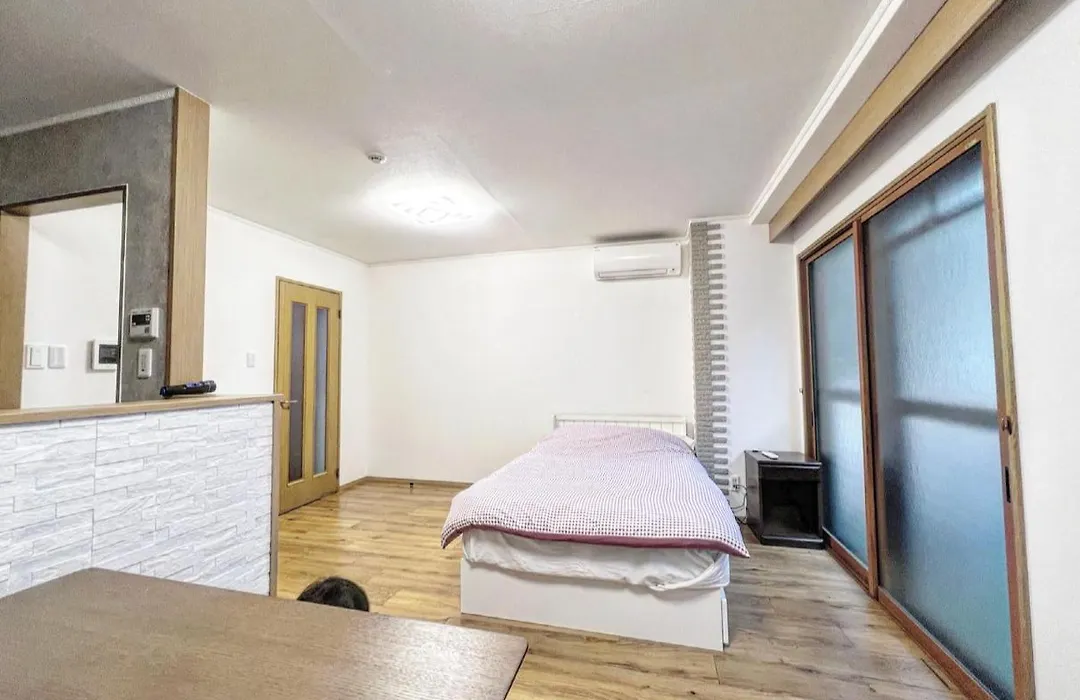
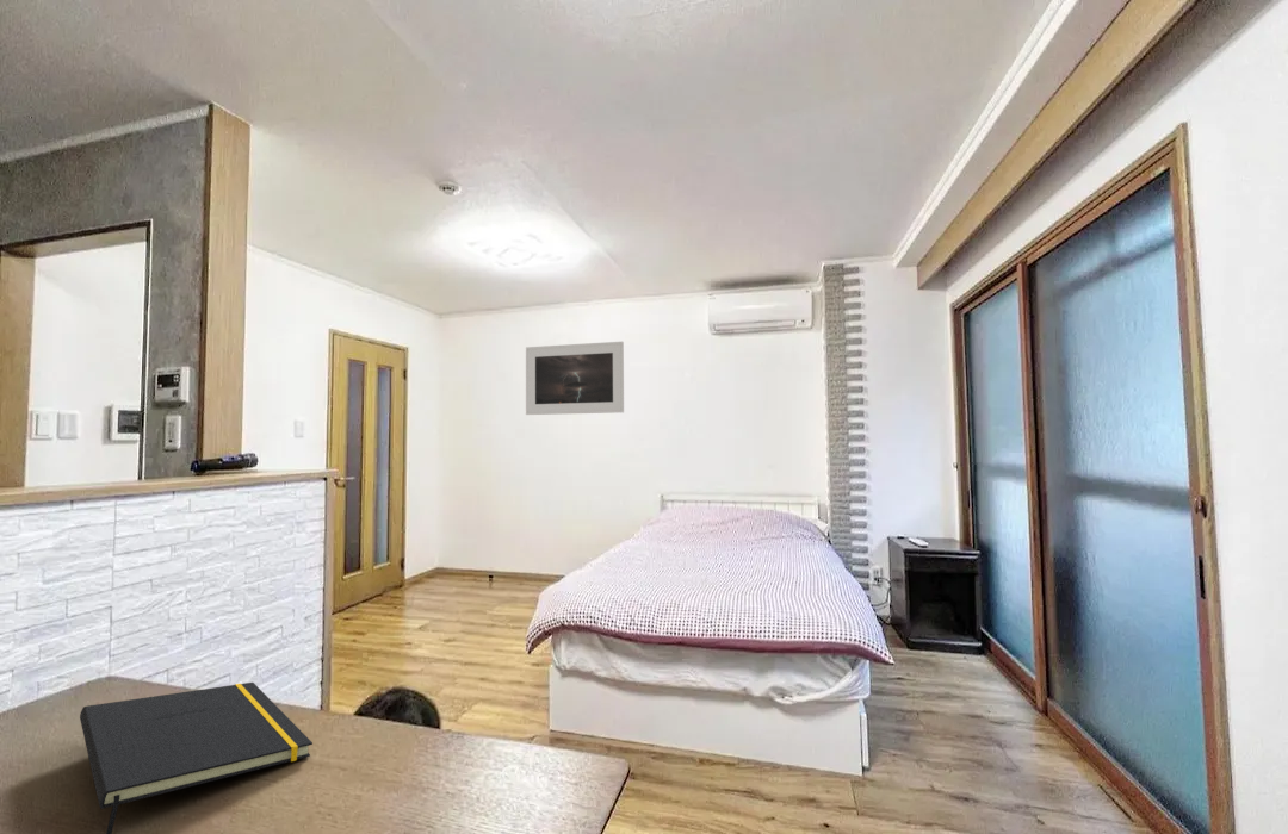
+ notepad [79,681,314,834]
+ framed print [525,341,625,416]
